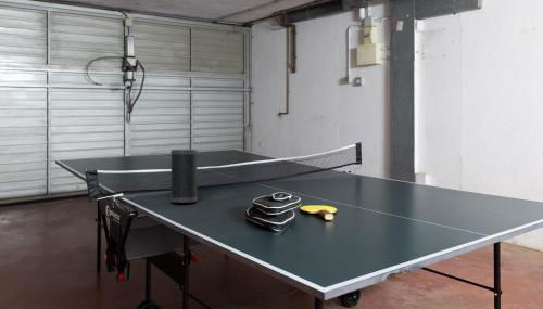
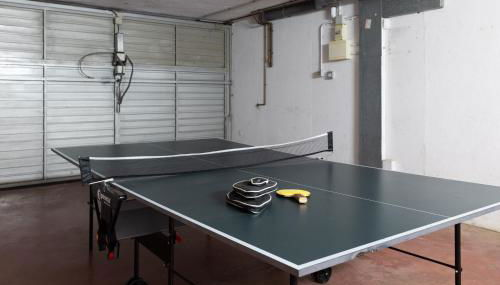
- speaker [169,149,199,205]
